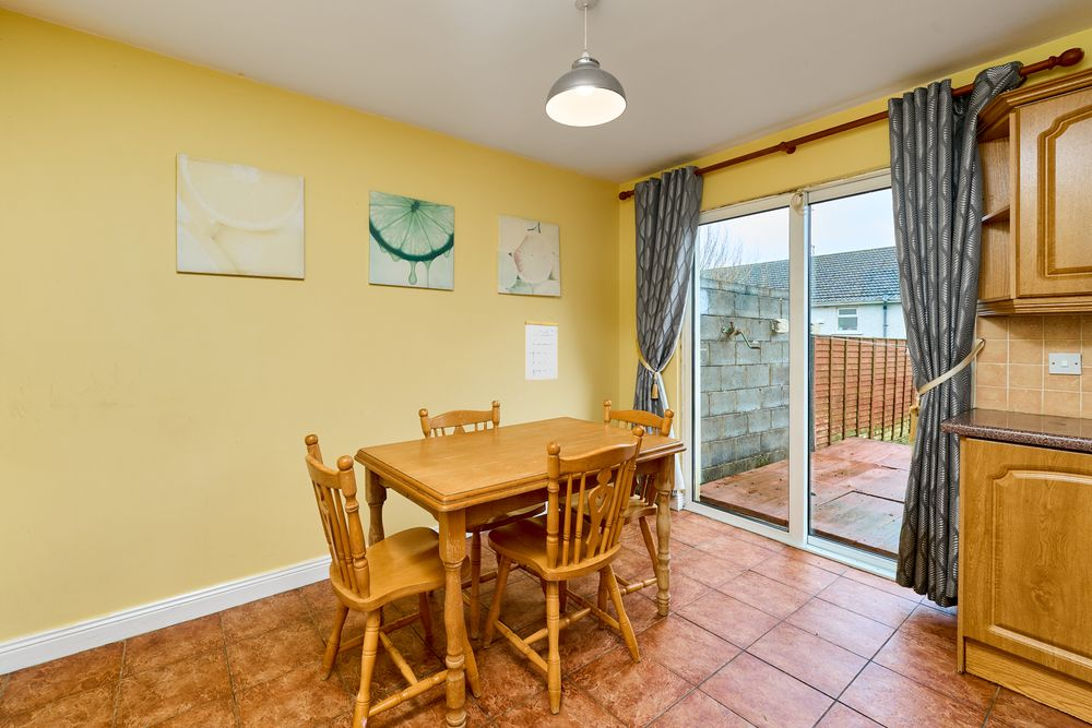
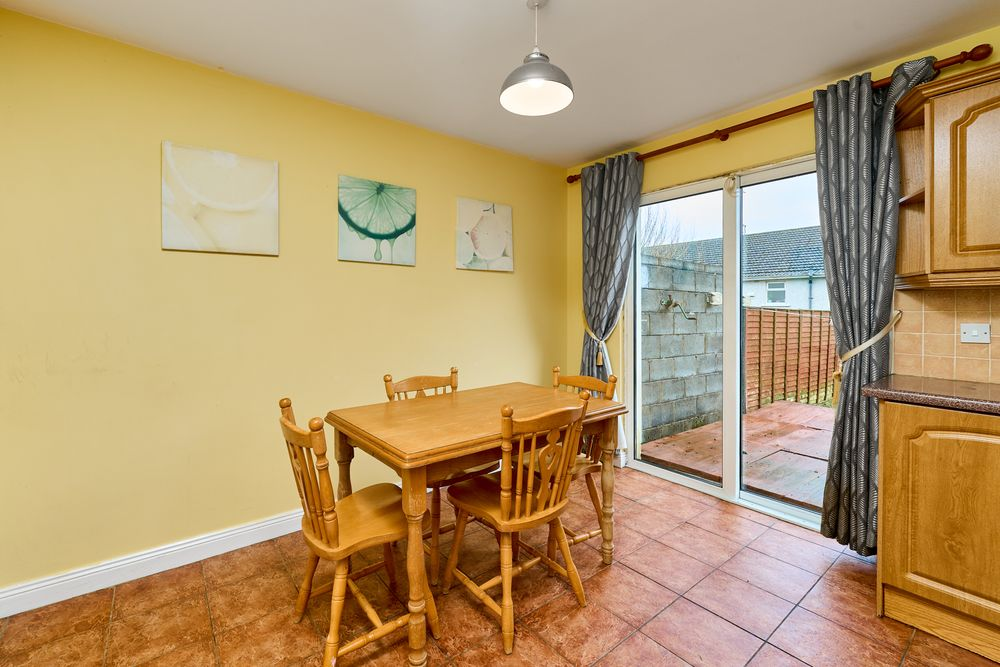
- calendar [524,310,559,381]
